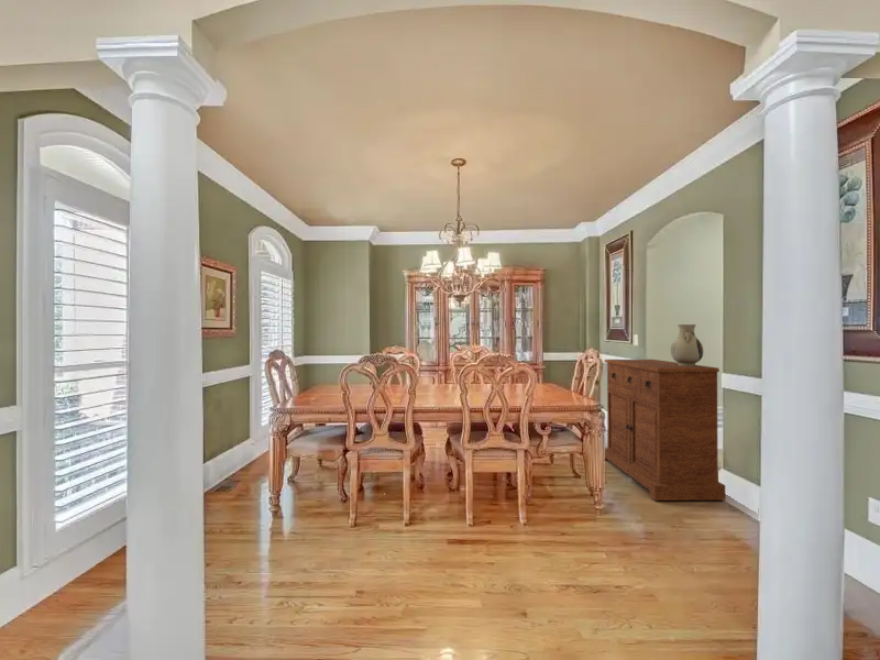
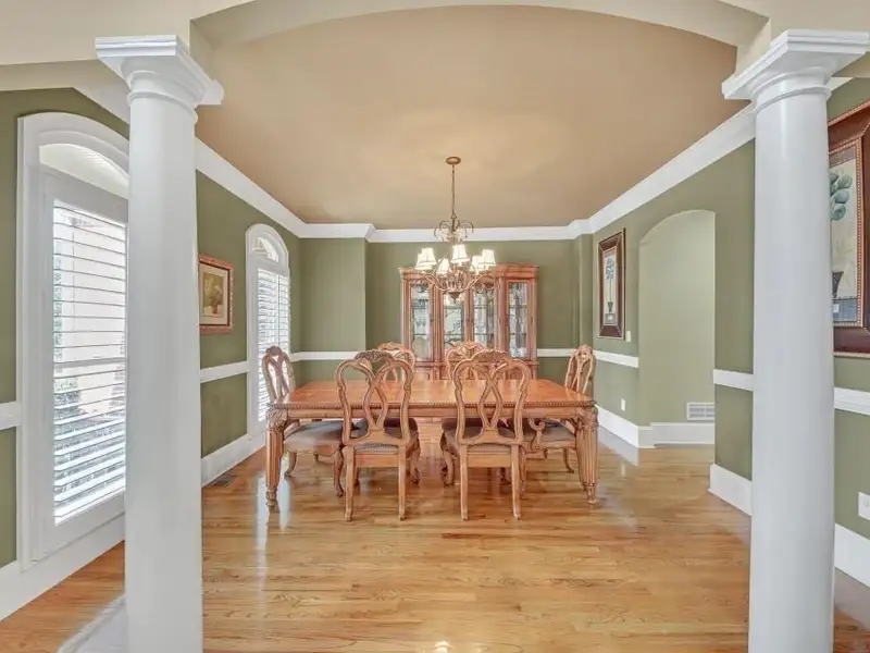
- vase [670,323,704,366]
- sideboard [603,359,726,502]
